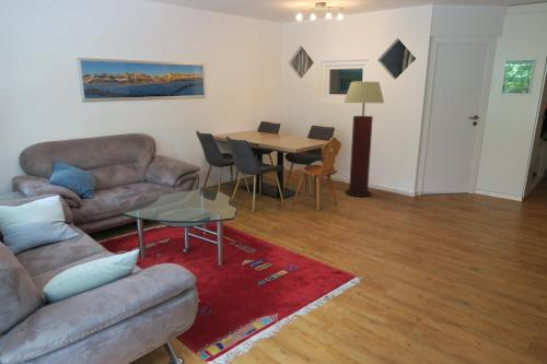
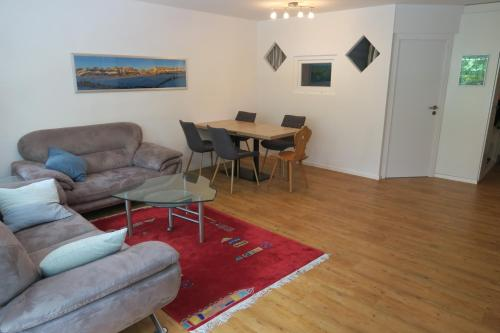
- floor lamp [342,81,385,198]
